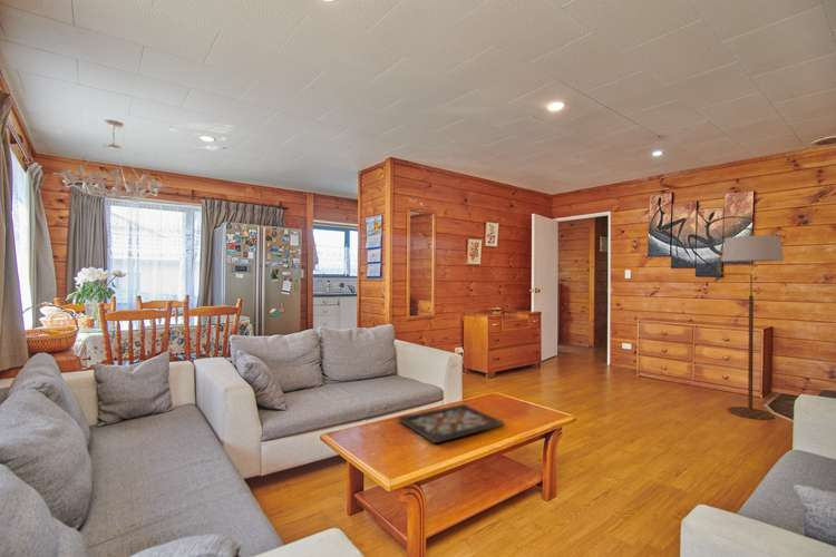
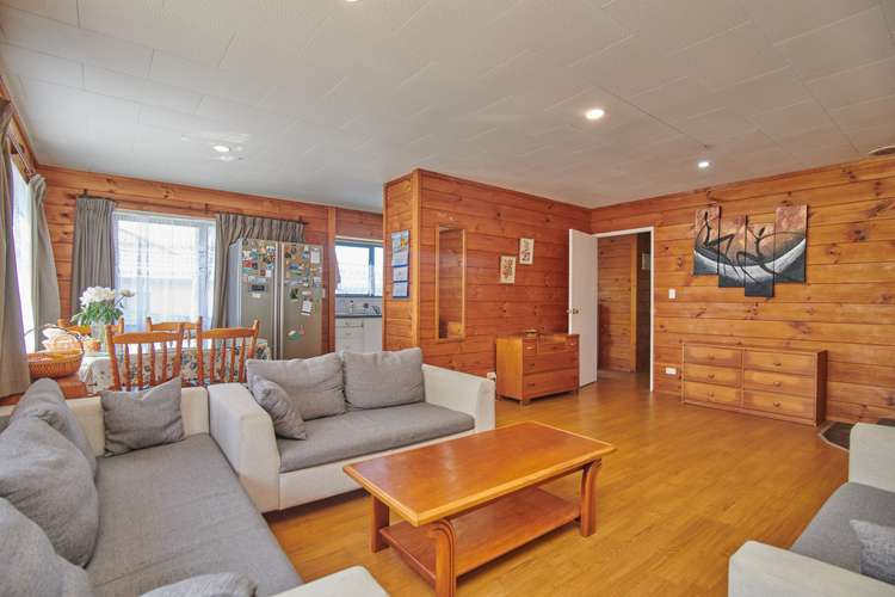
- decorative tray [397,403,506,444]
- chandelier [51,119,169,201]
- floor lamp [717,227,785,421]
